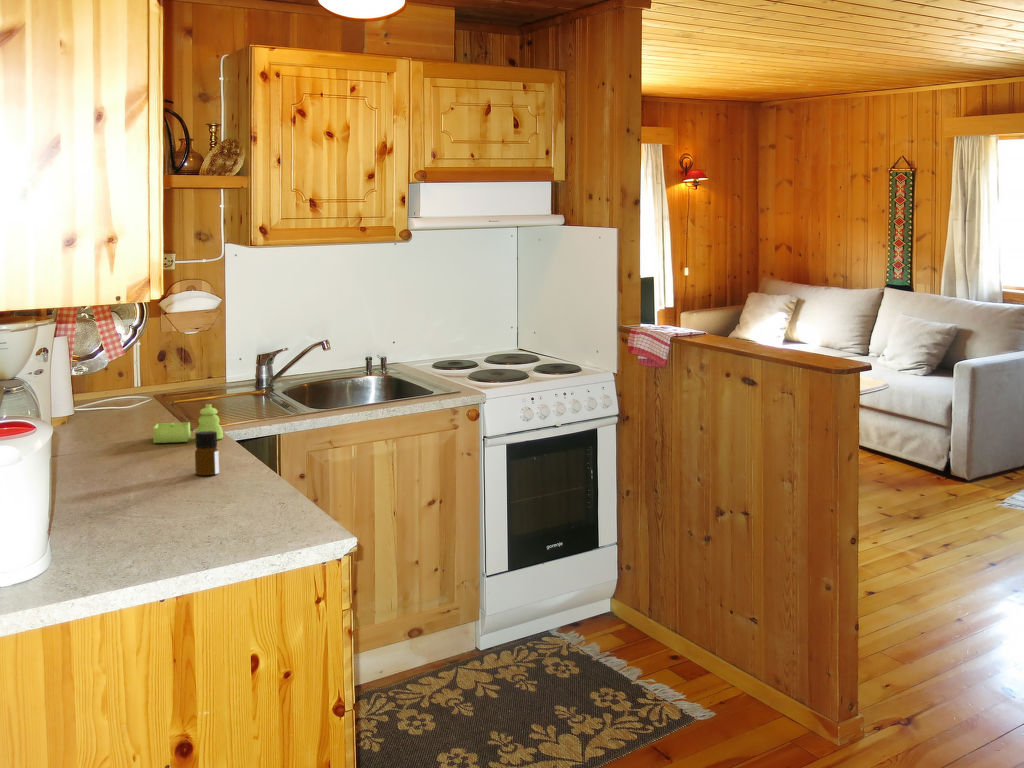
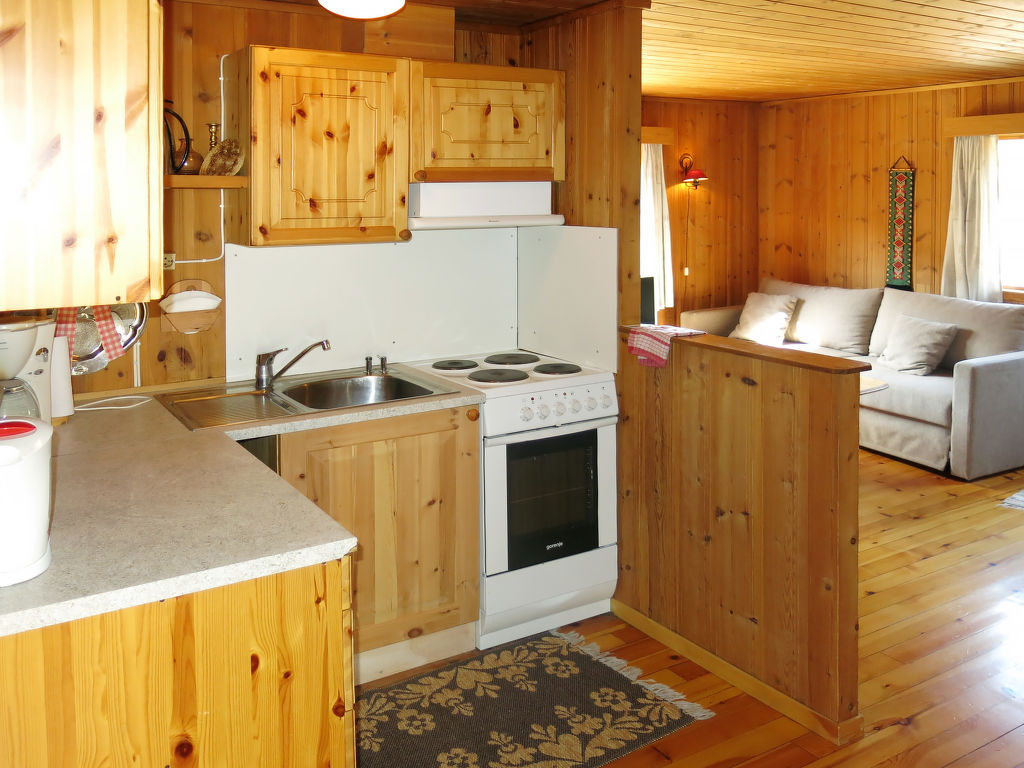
- soap dispenser [152,403,224,444]
- bottle [194,431,220,476]
